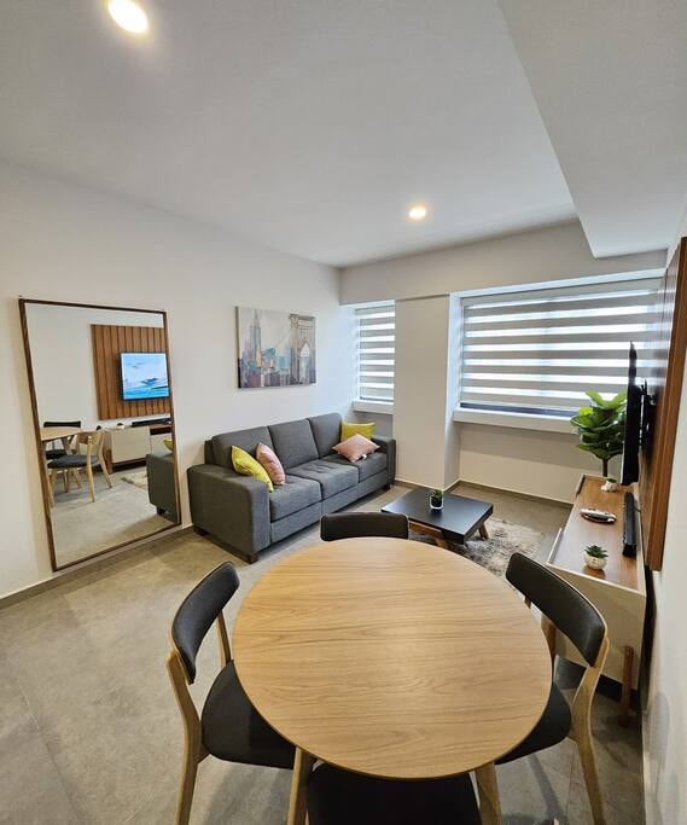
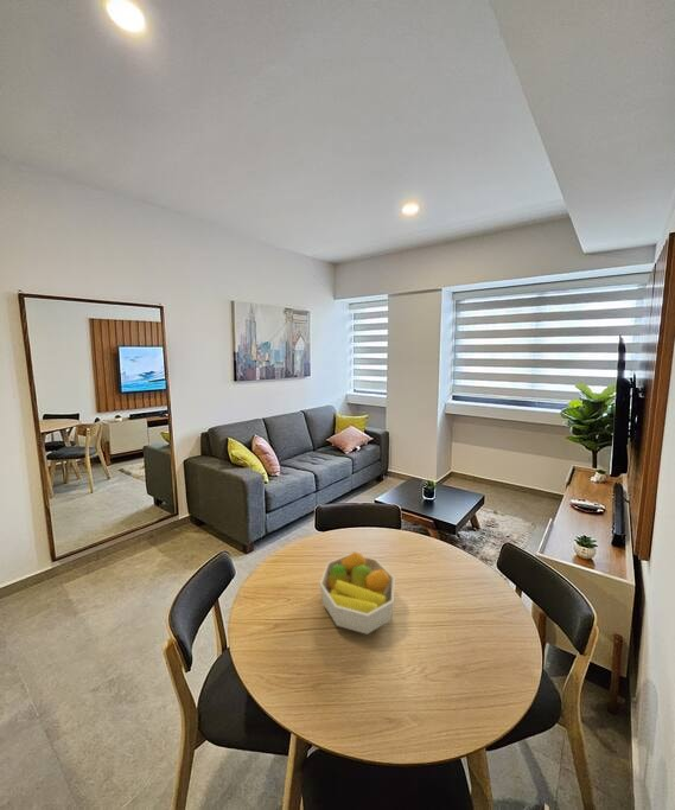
+ fruit bowl [319,551,396,636]
